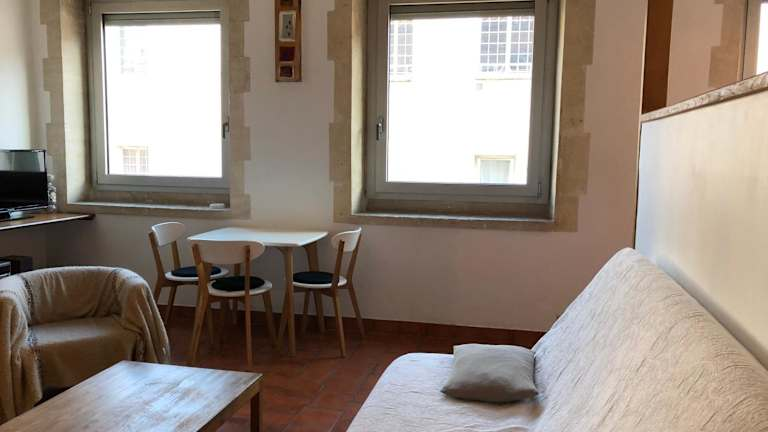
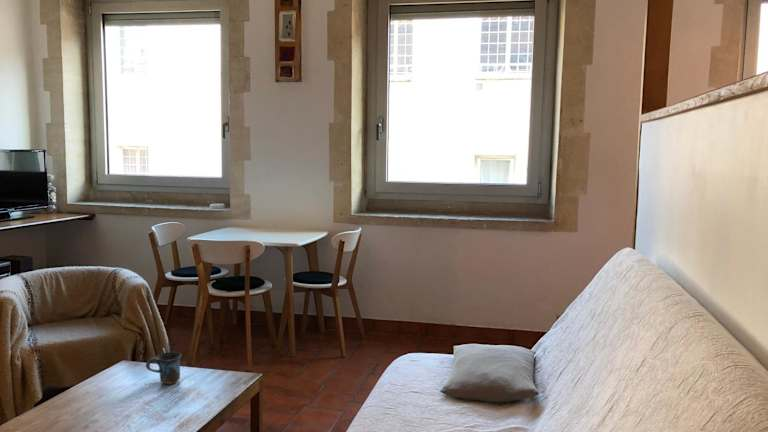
+ mug [145,351,182,385]
